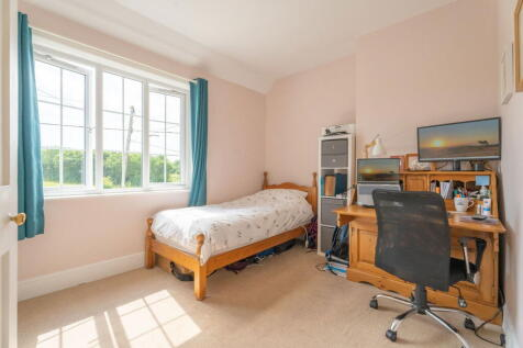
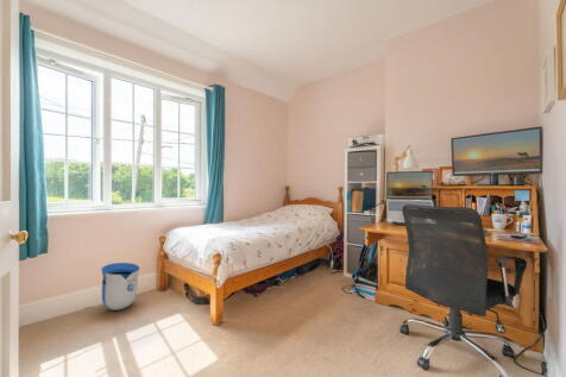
+ sun visor [100,262,140,312]
